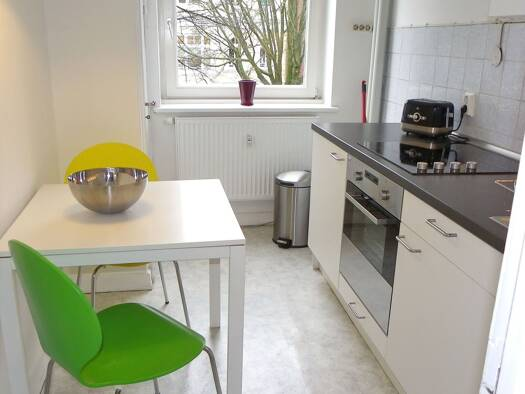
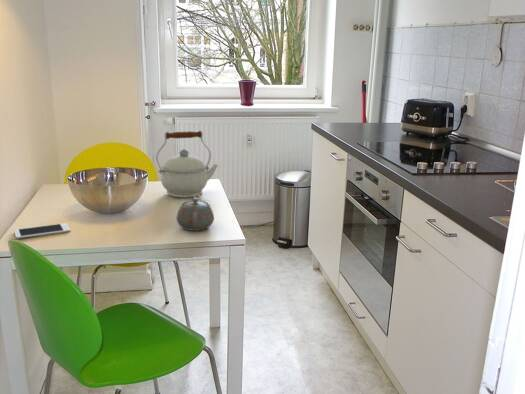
+ kettle [155,130,219,198]
+ teapot [175,196,215,232]
+ cell phone [13,222,71,240]
